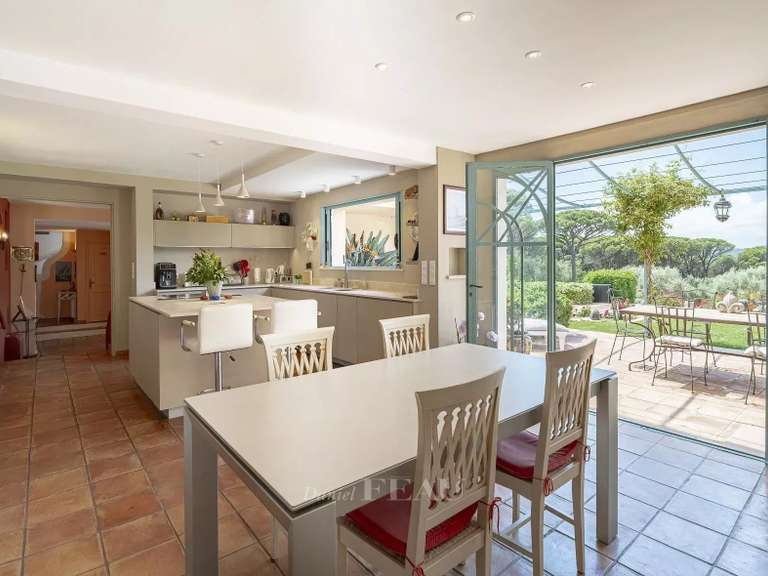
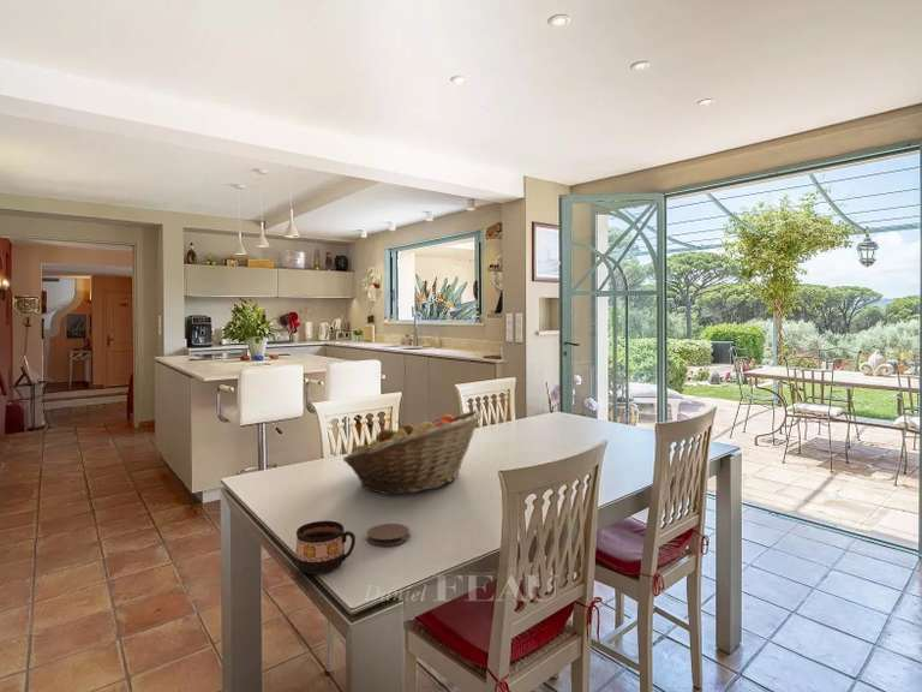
+ cup [295,520,357,575]
+ coaster [366,523,411,547]
+ fruit basket [342,408,483,496]
